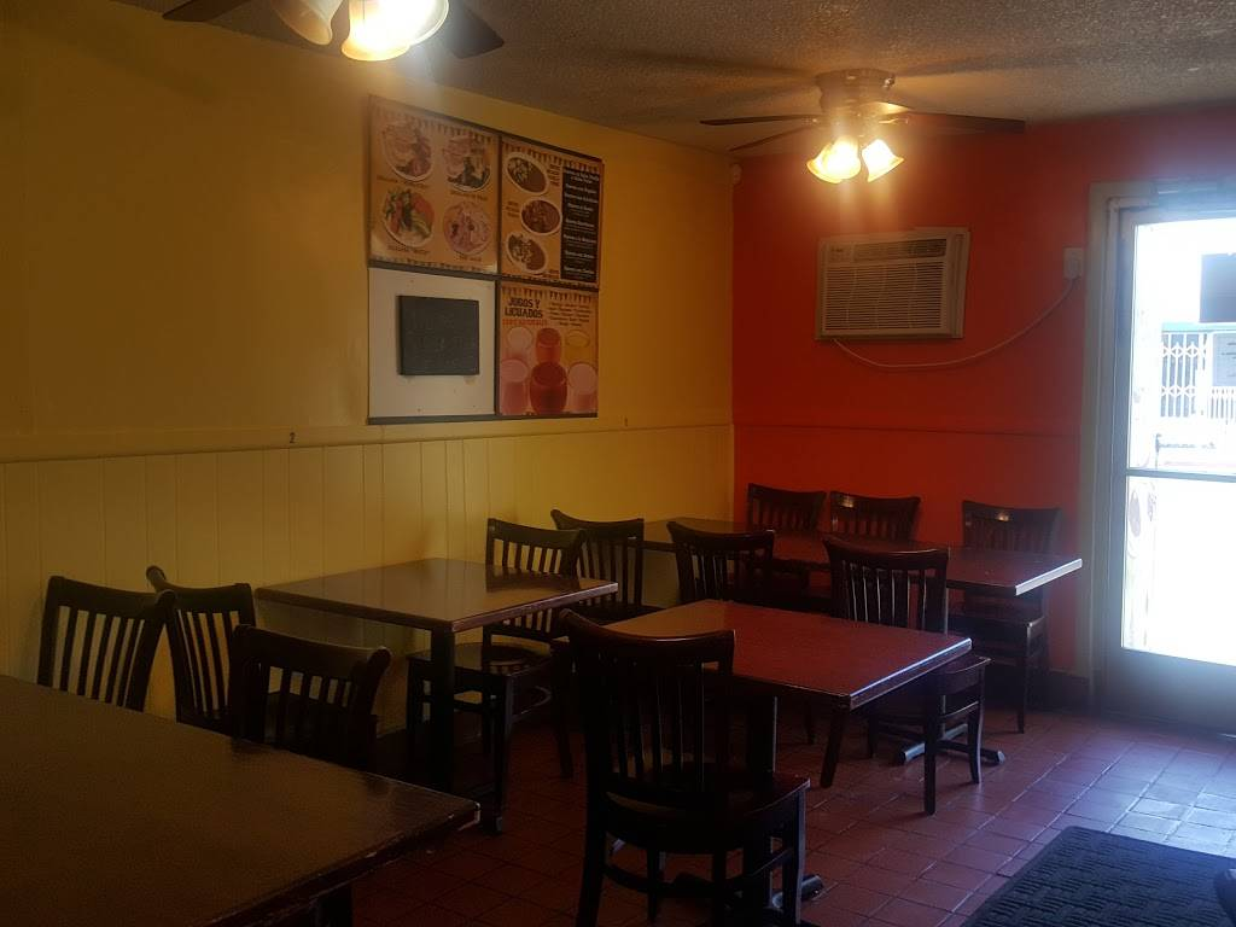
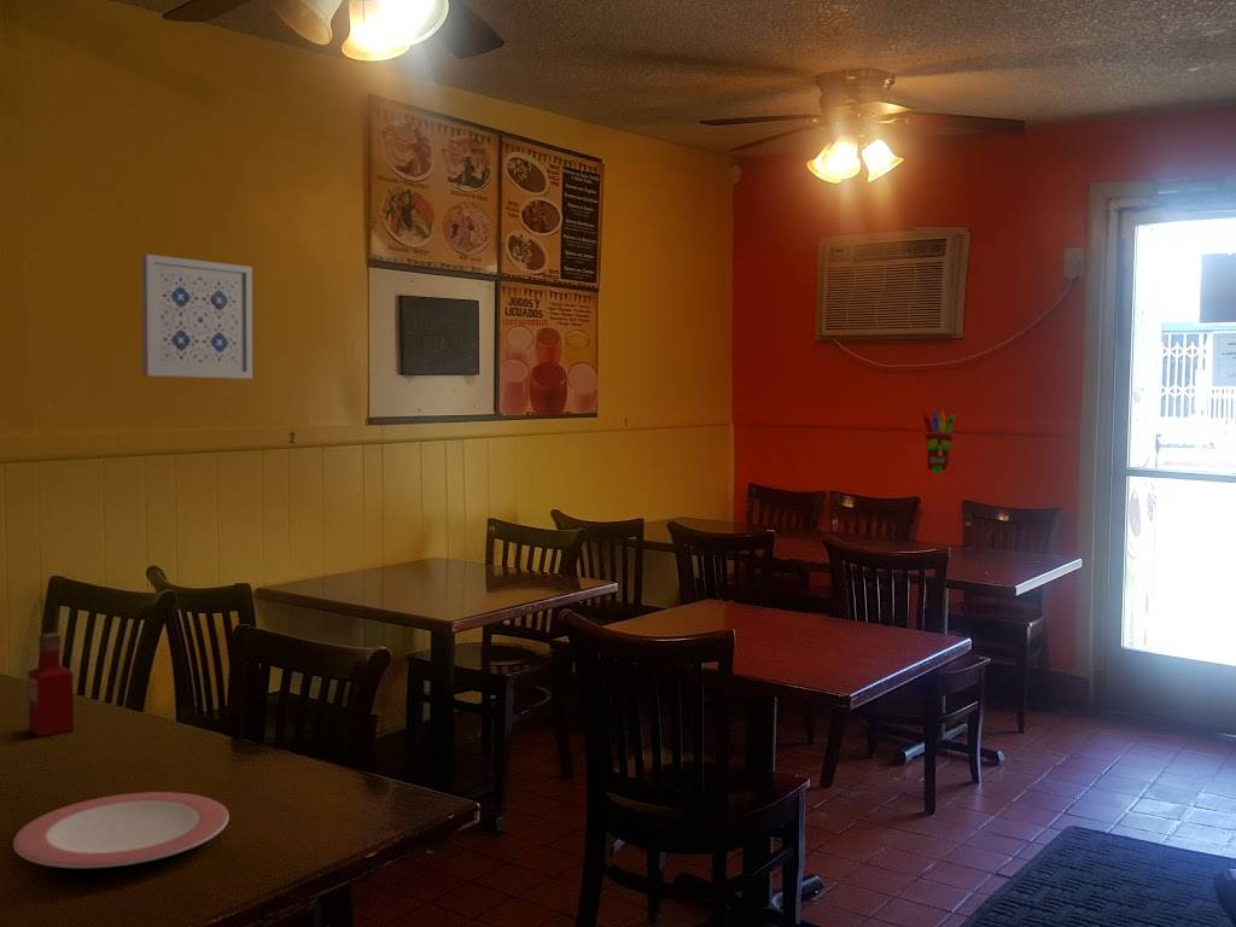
+ plate [12,791,231,869]
+ tabasco sauce [27,631,75,737]
+ decorative mask [922,408,957,476]
+ wall art [141,253,253,380]
